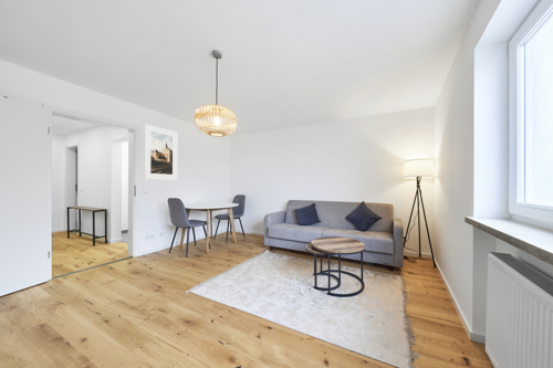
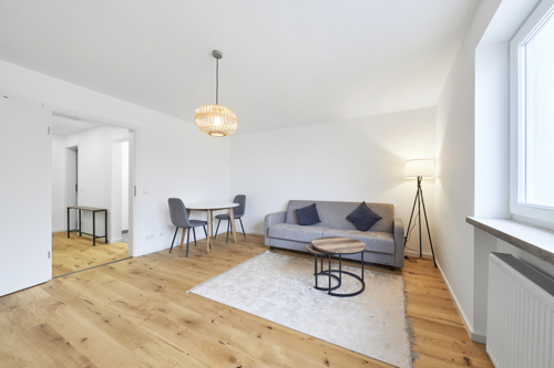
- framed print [144,124,178,180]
